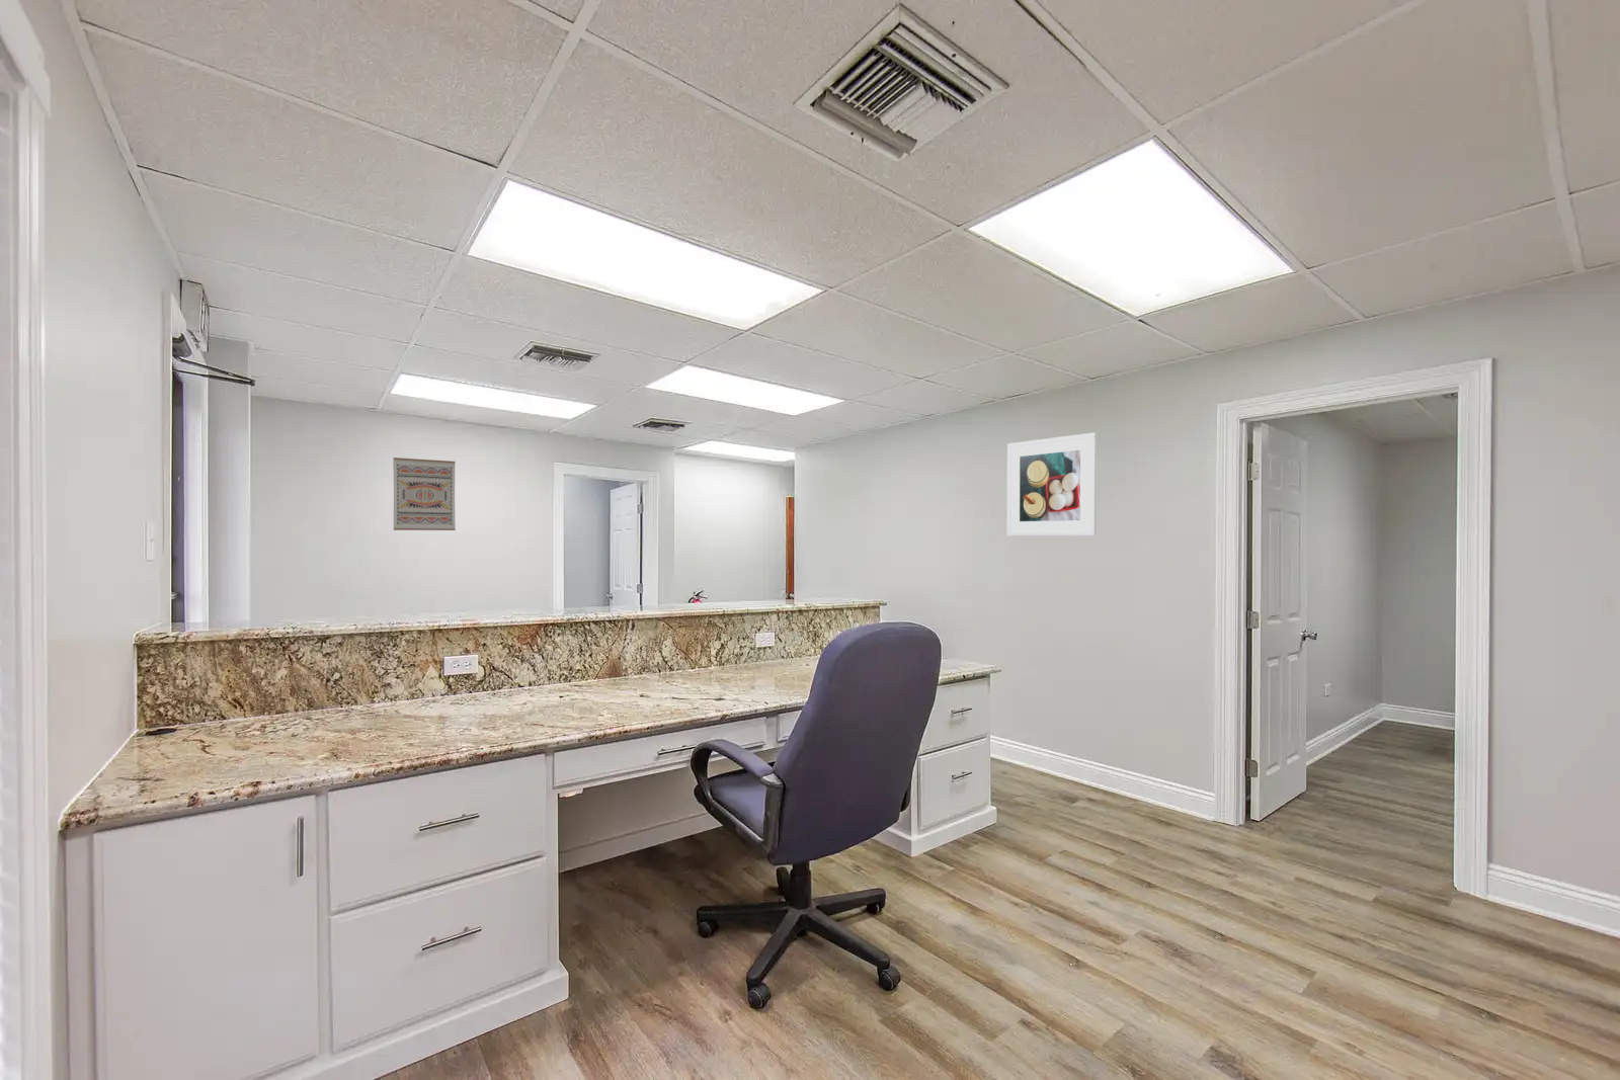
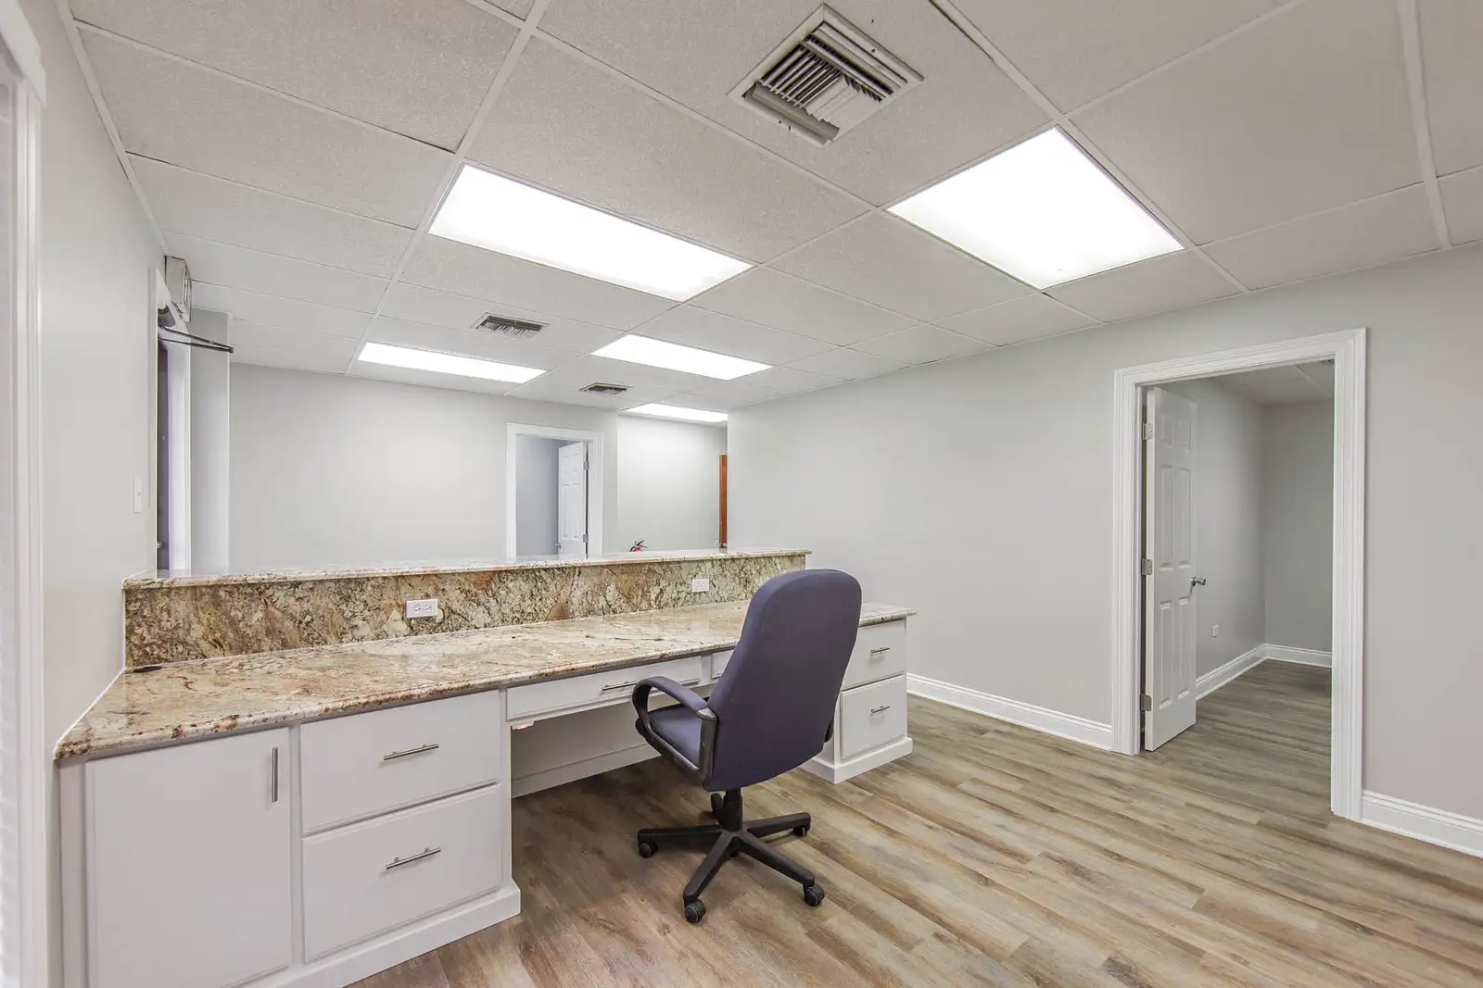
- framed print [1006,432,1098,536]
- wall art [392,457,457,532]
